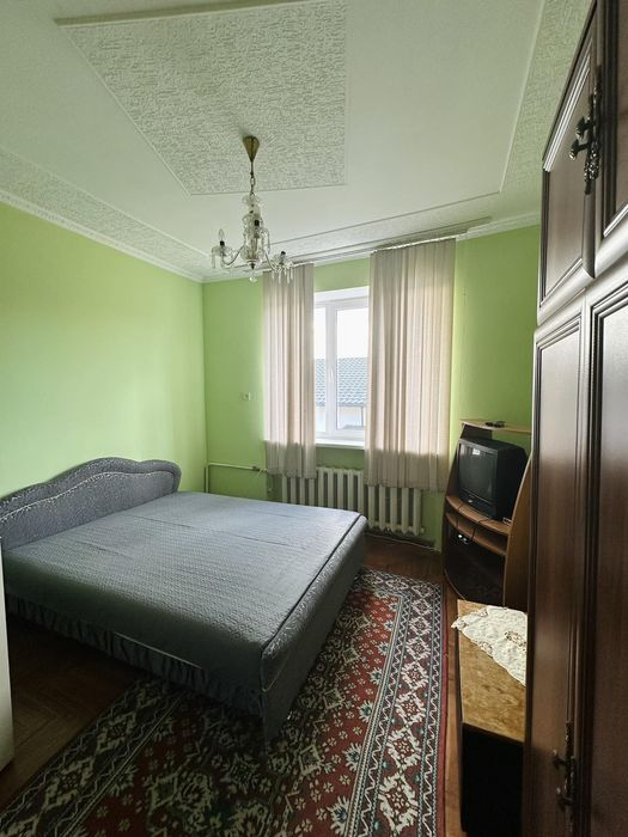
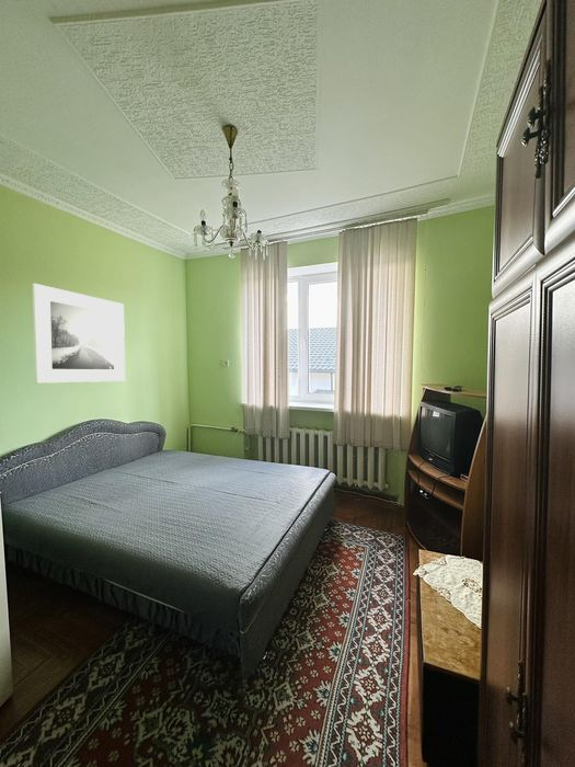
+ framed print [32,283,126,385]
